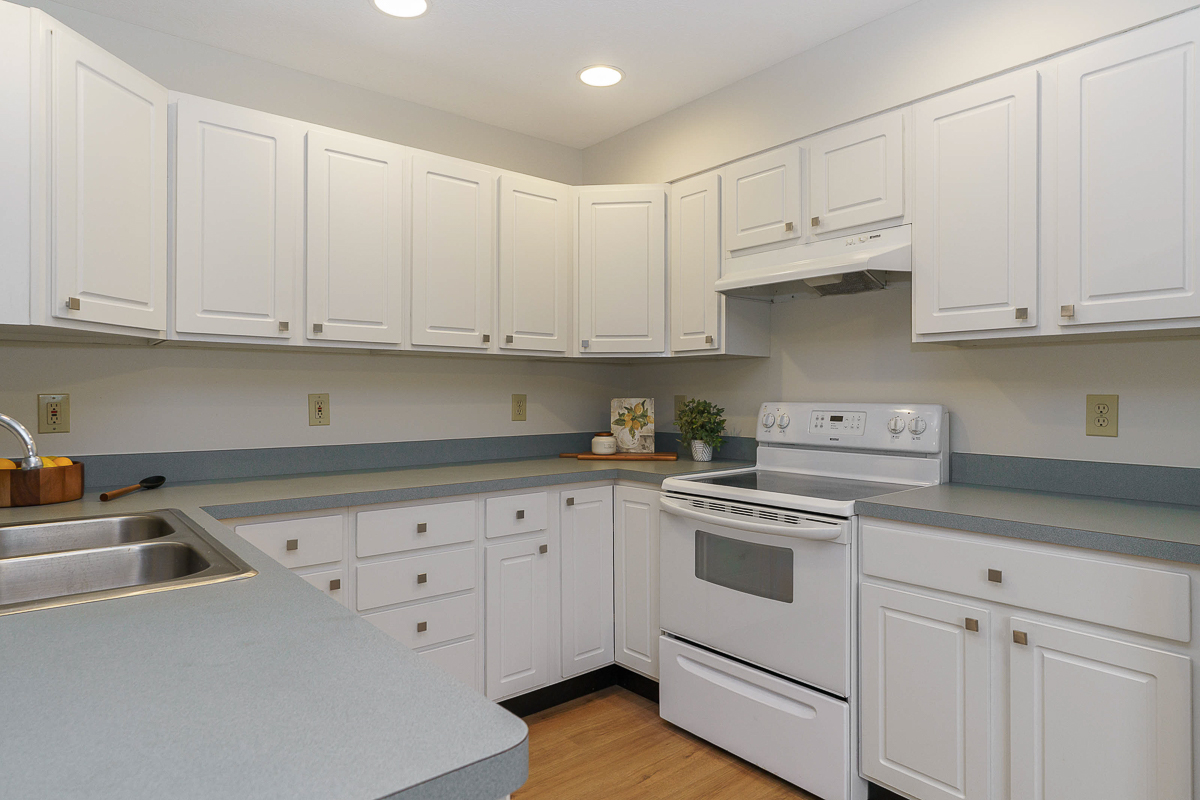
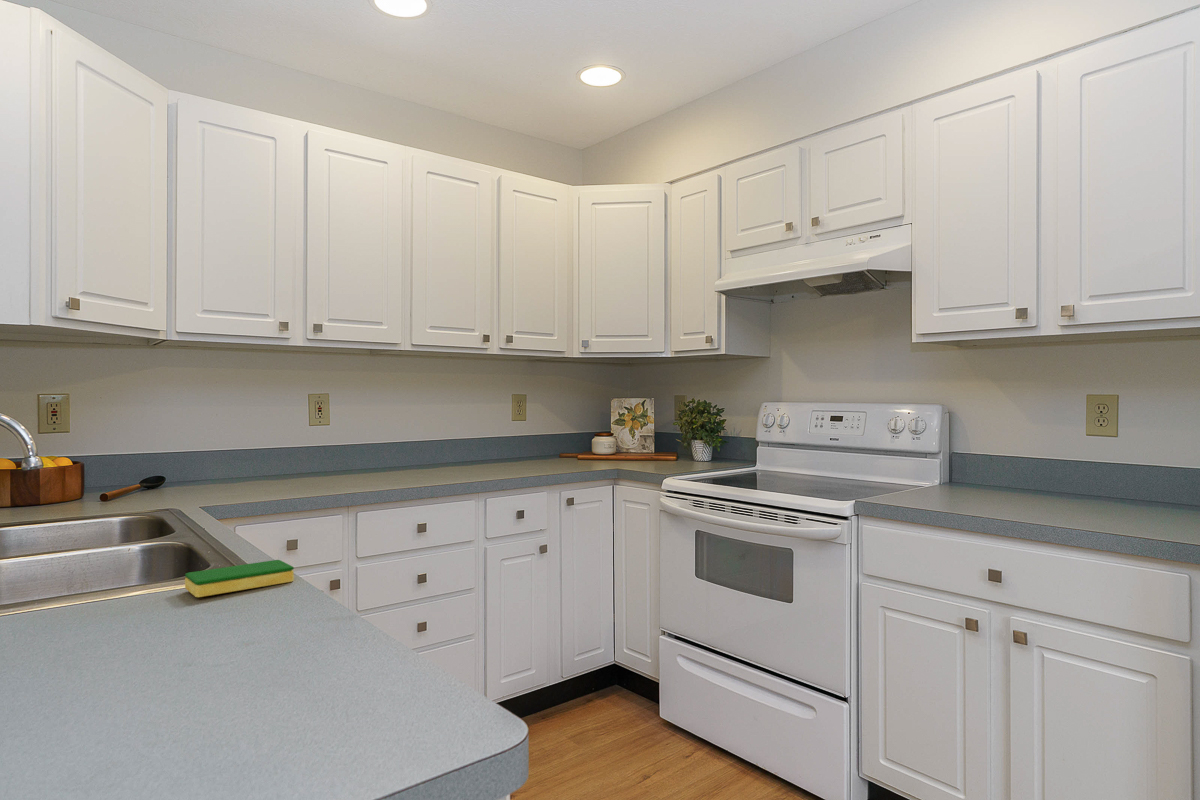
+ dish sponge [184,559,295,598]
